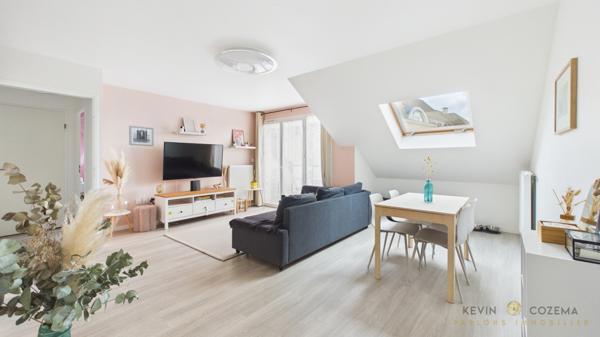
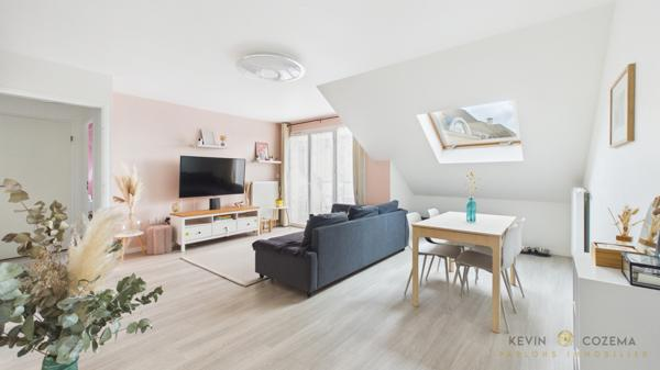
- wall art [128,125,154,147]
